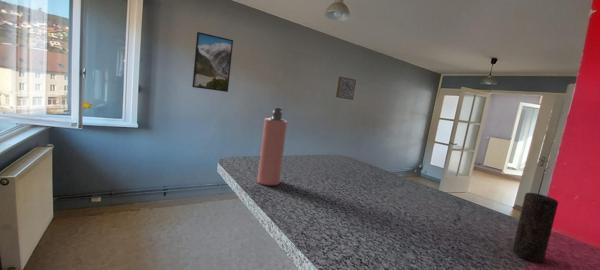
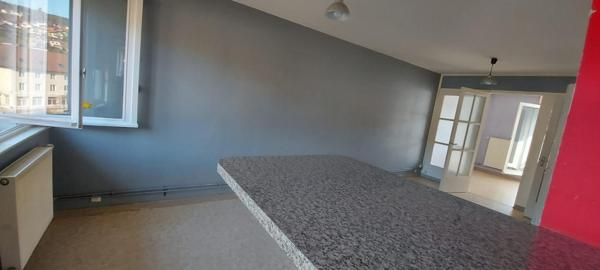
- candle [512,192,559,263]
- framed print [191,31,234,93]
- wall art [335,76,357,101]
- spray bottle [256,106,289,186]
